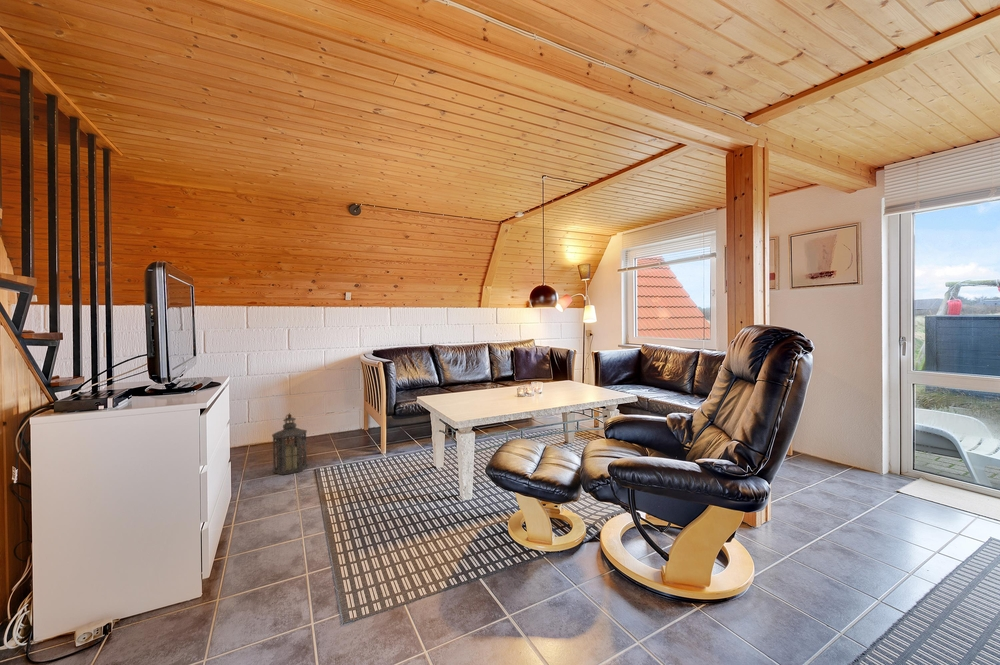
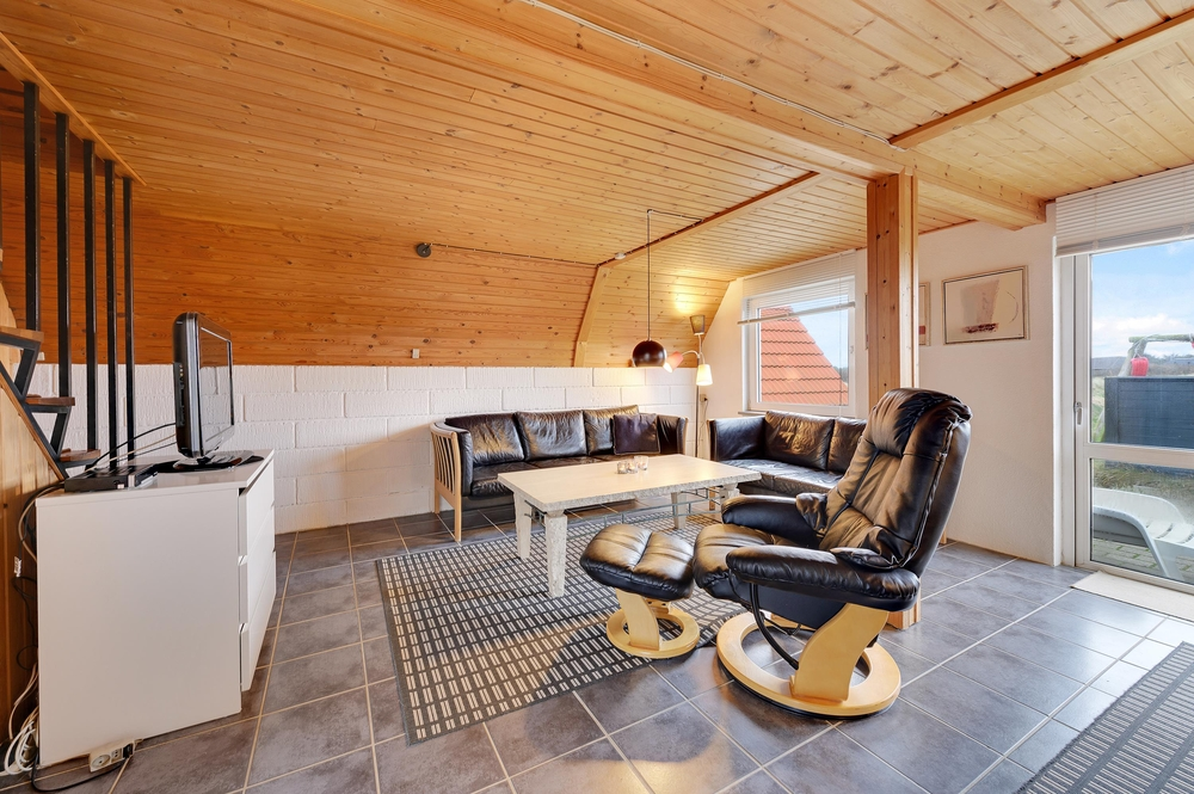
- lantern [271,413,308,476]
